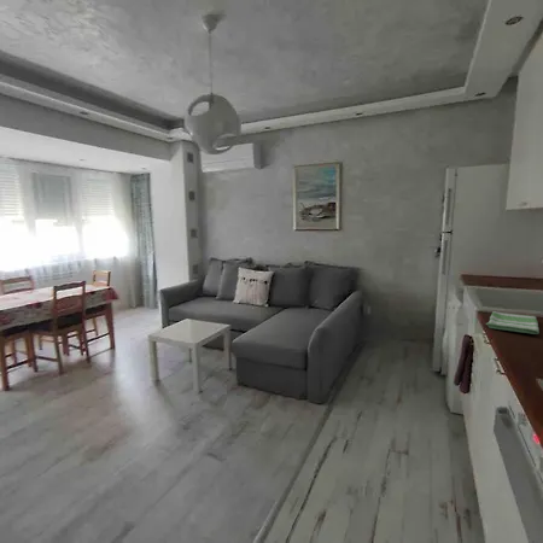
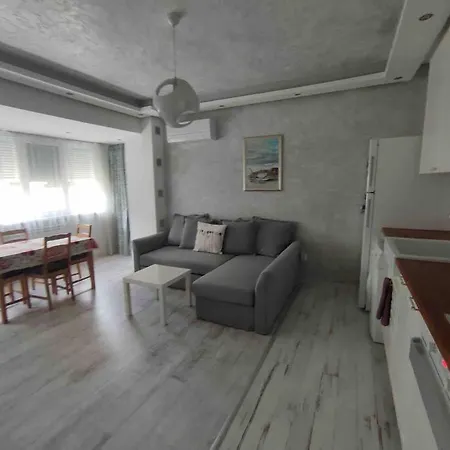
- dish towel [485,310,541,335]
